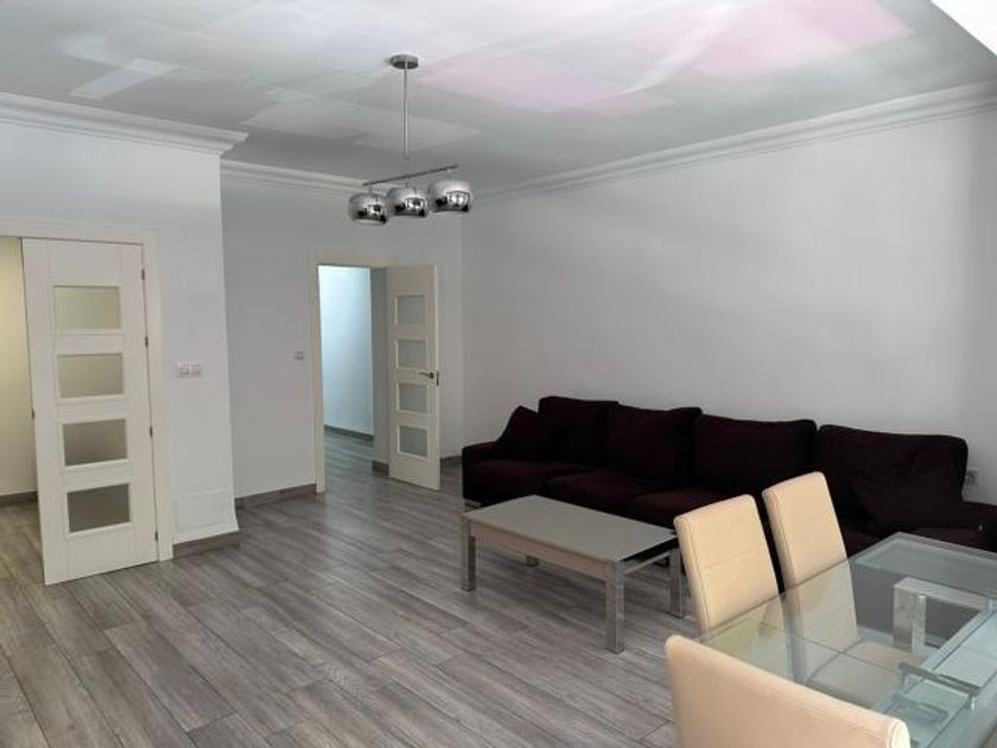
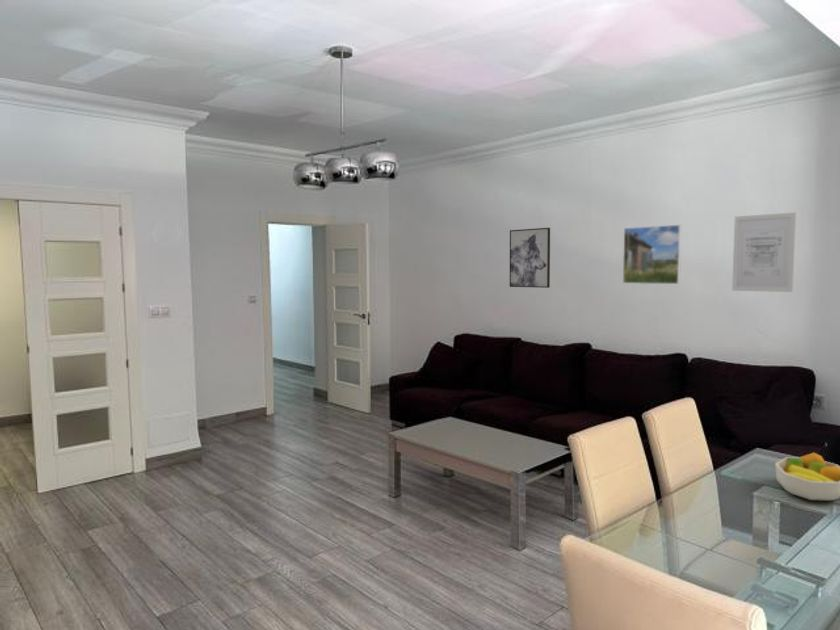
+ fruit bowl [774,452,840,502]
+ wall art [731,212,797,293]
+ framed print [622,224,683,285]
+ wall art [509,227,551,289]
